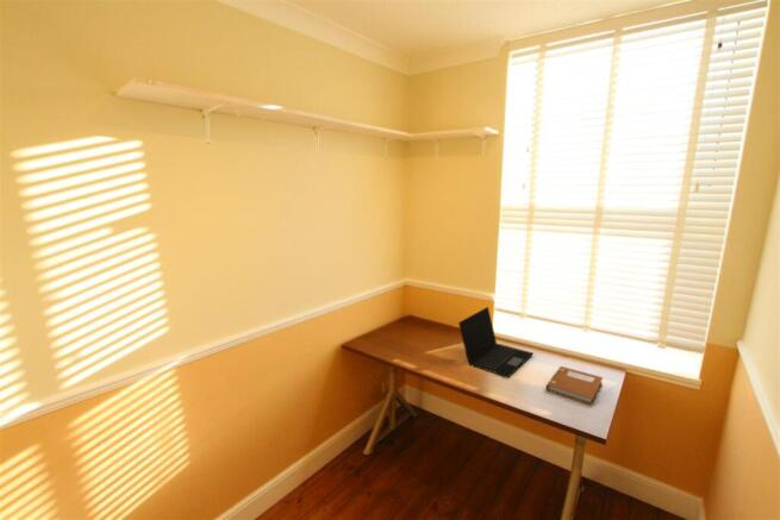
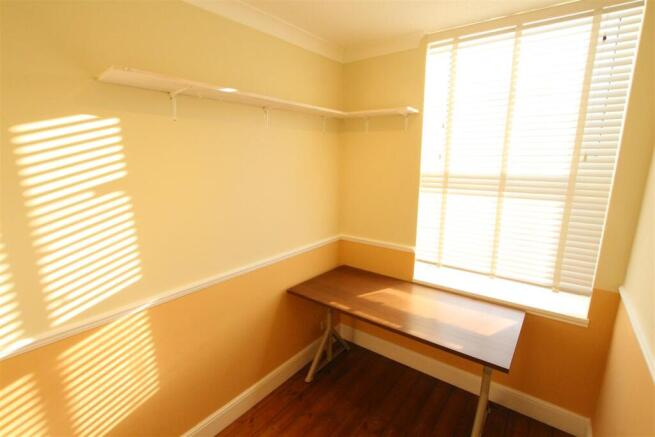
- laptop [457,306,535,378]
- notebook [545,365,604,406]
